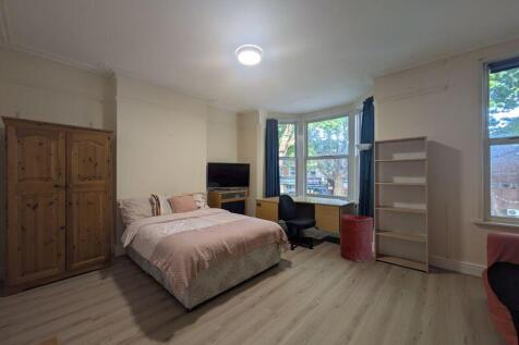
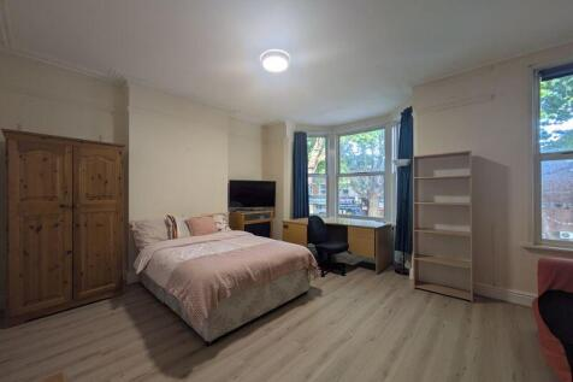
- laundry hamper [339,213,374,262]
